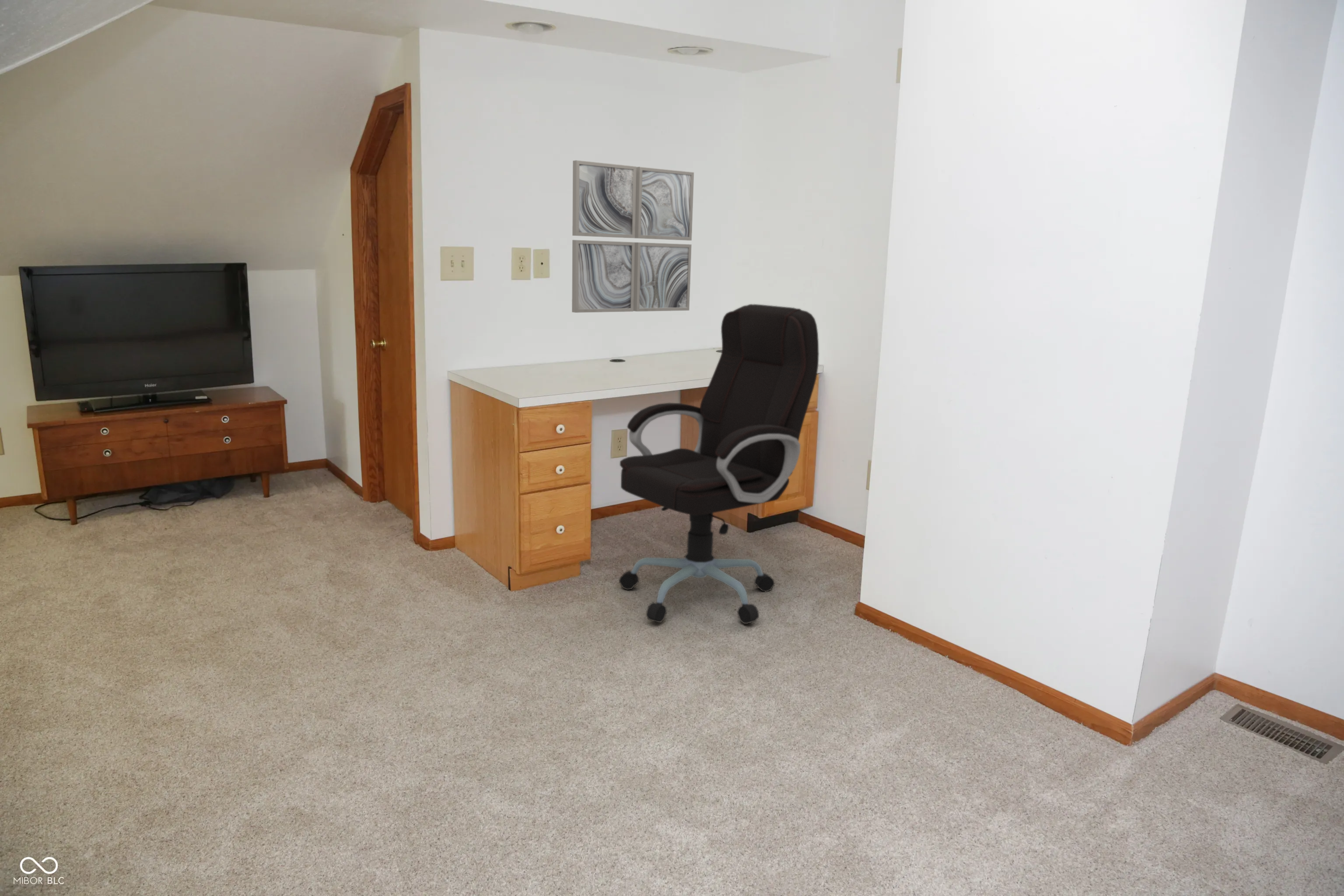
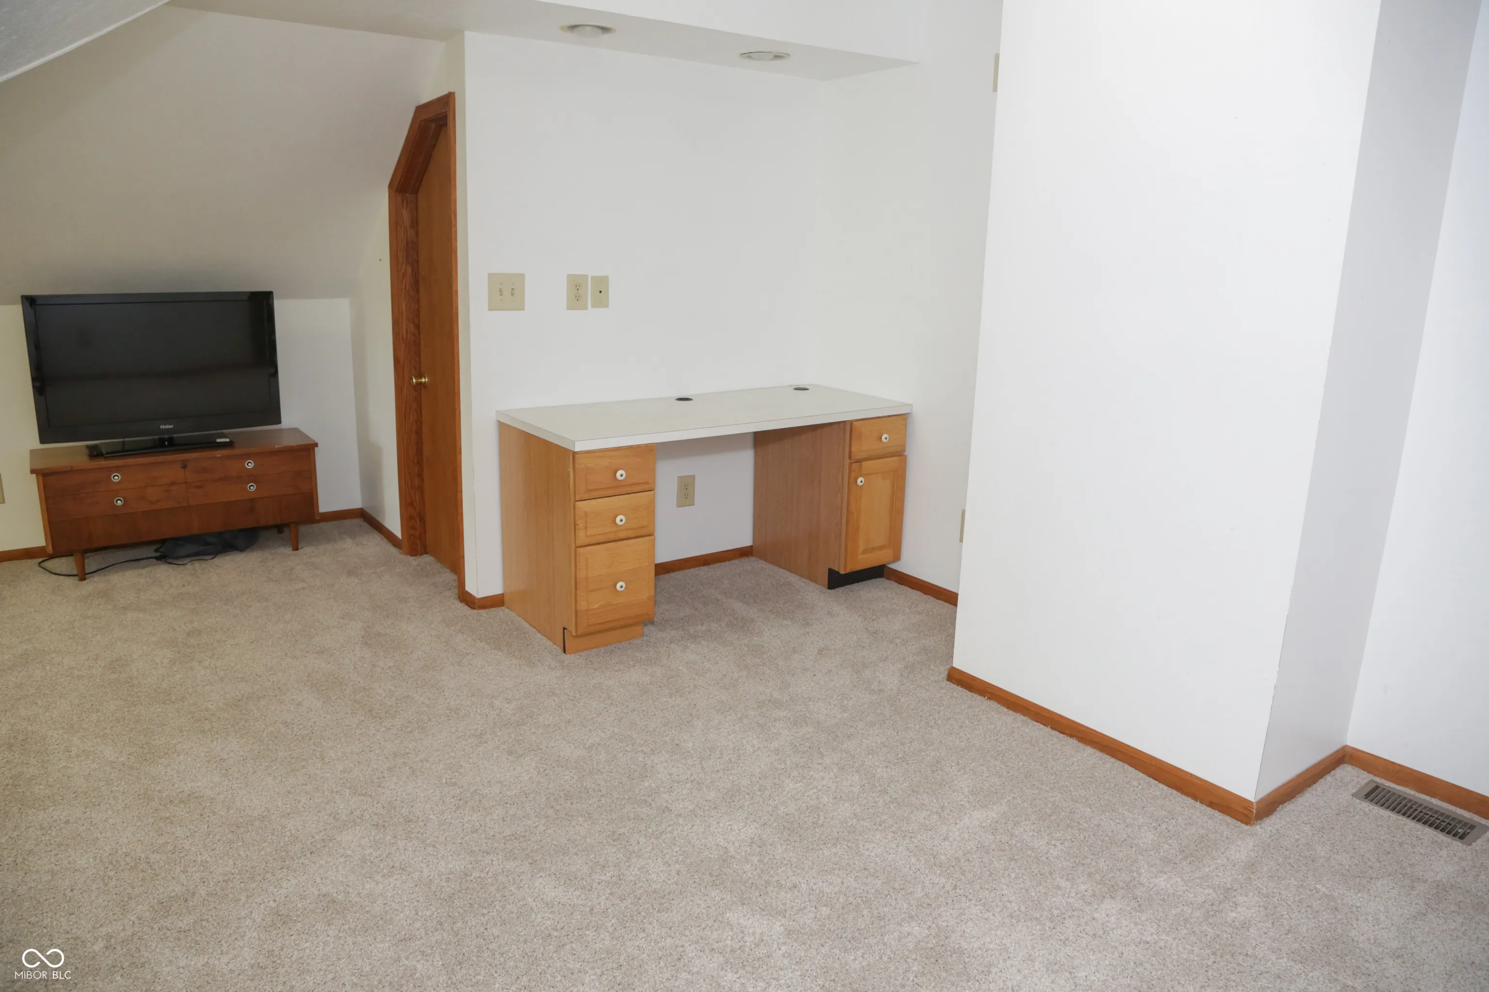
- office chair [619,304,819,624]
- wall art [571,160,694,313]
